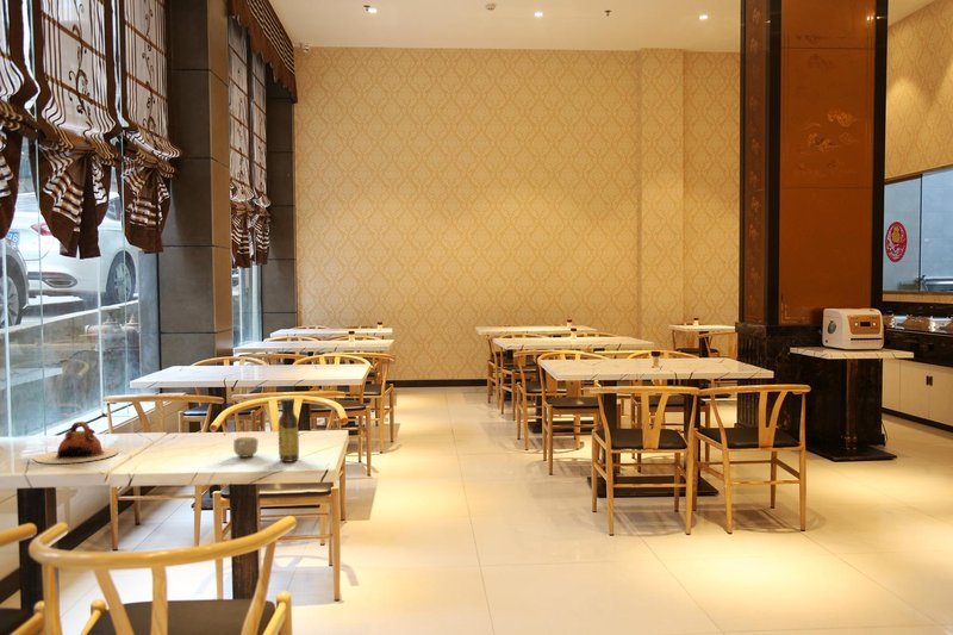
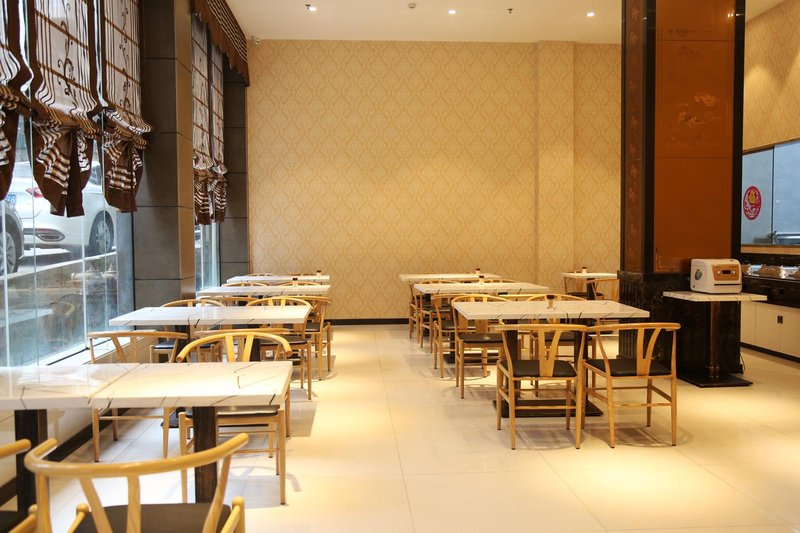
- sauce bottle [278,397,300,463]
- teapot [33,421,119,465]
- cup [232,436,260,459]
